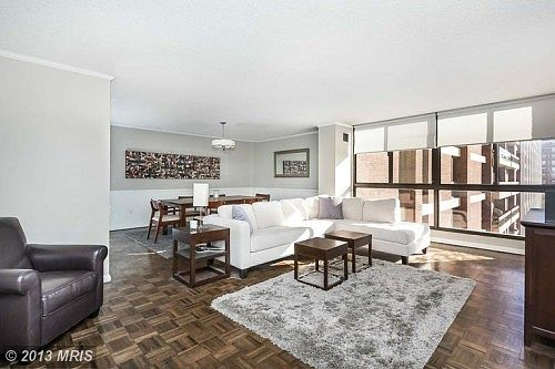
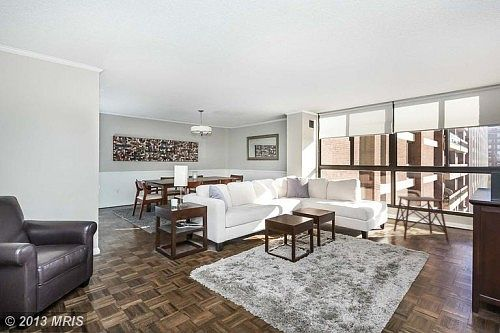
+ side table [393,195,450,244]
